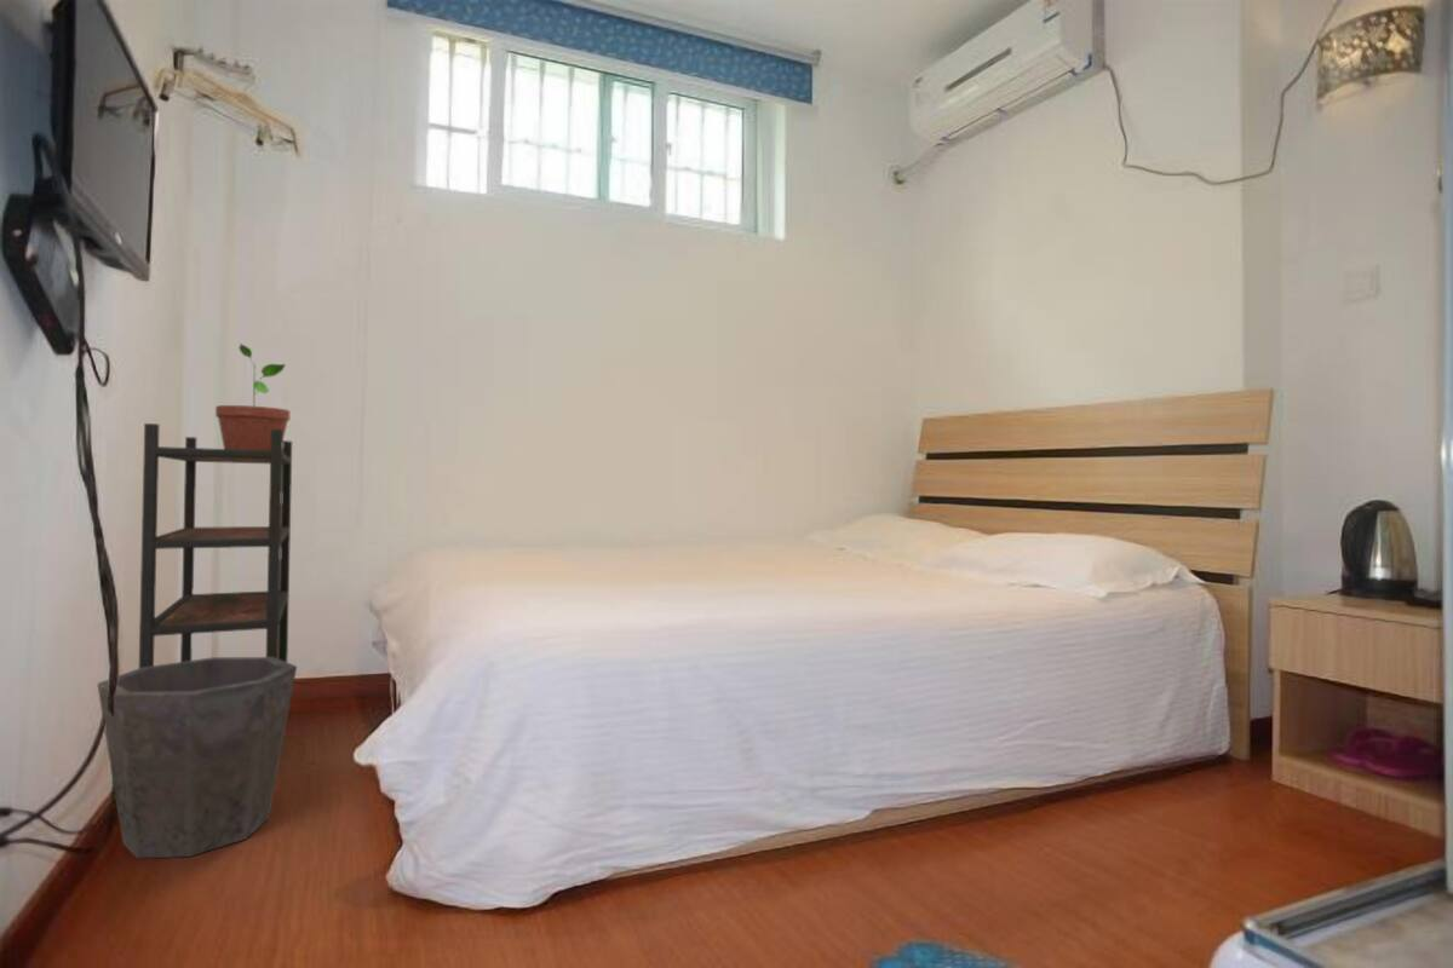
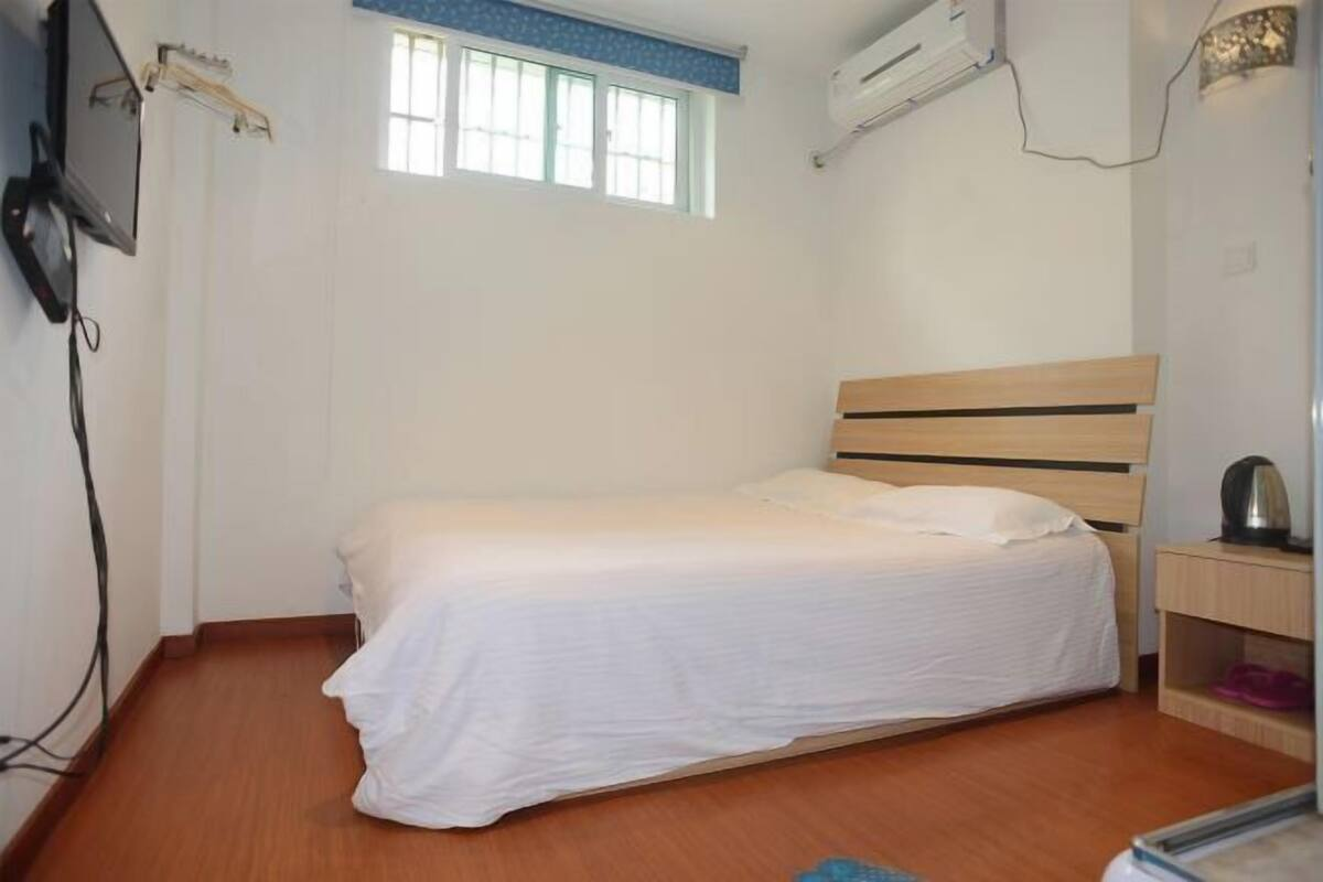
- potted plant [214,342,291,450]
- bookshelf [138,422,293,669]
- waste bin [97,656,298,859]
